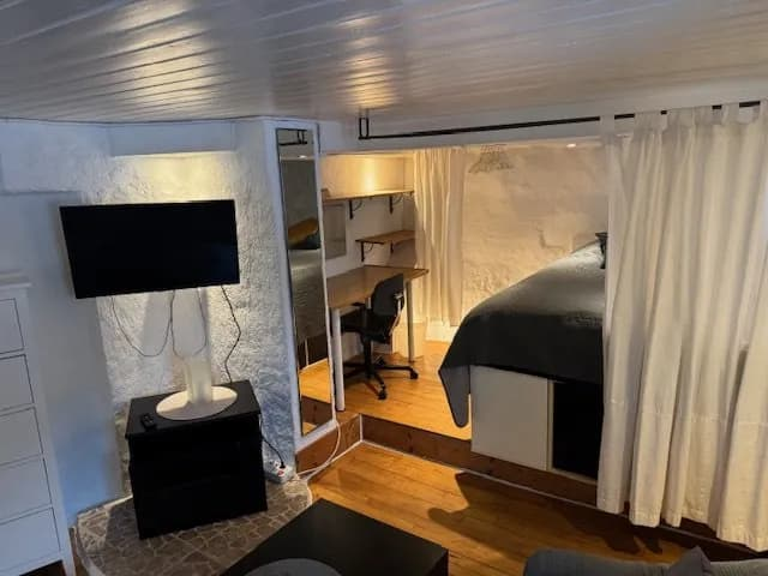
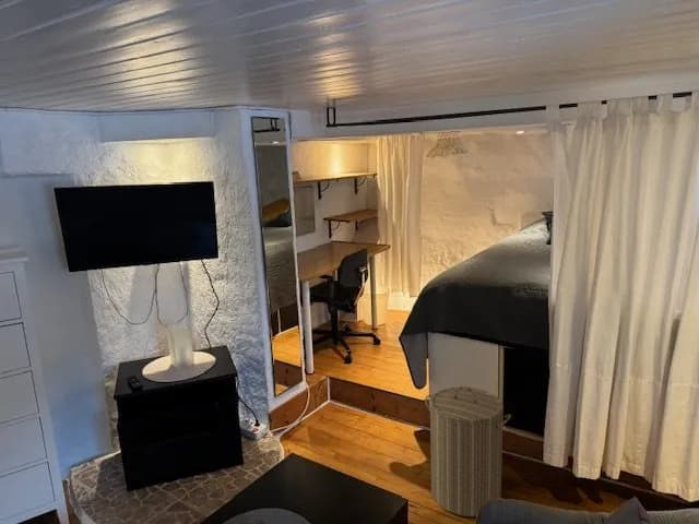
+ laundry hamper [424,385,512,517]
